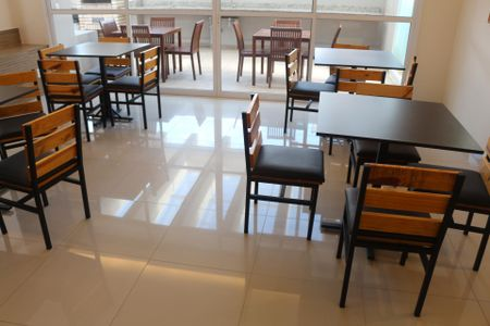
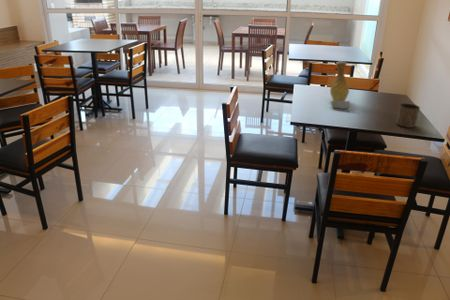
+ cup [395,102,421,129]
+ vase [329,60,351,110]
